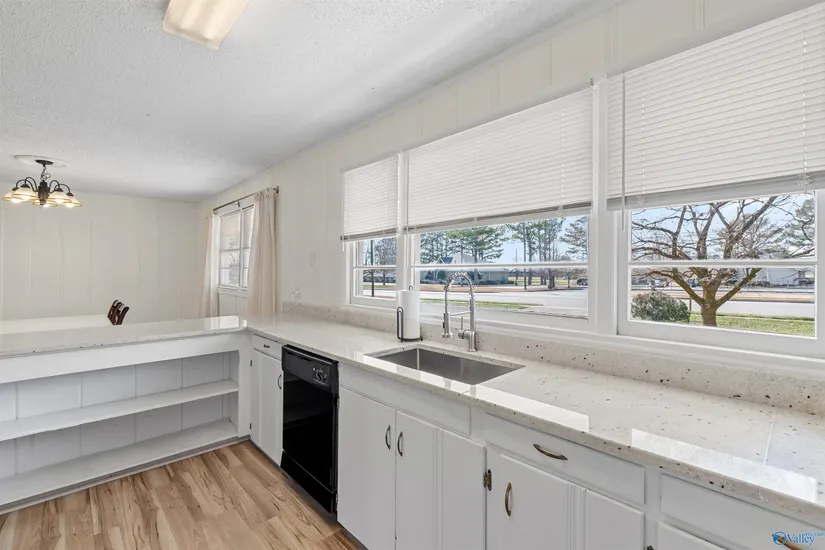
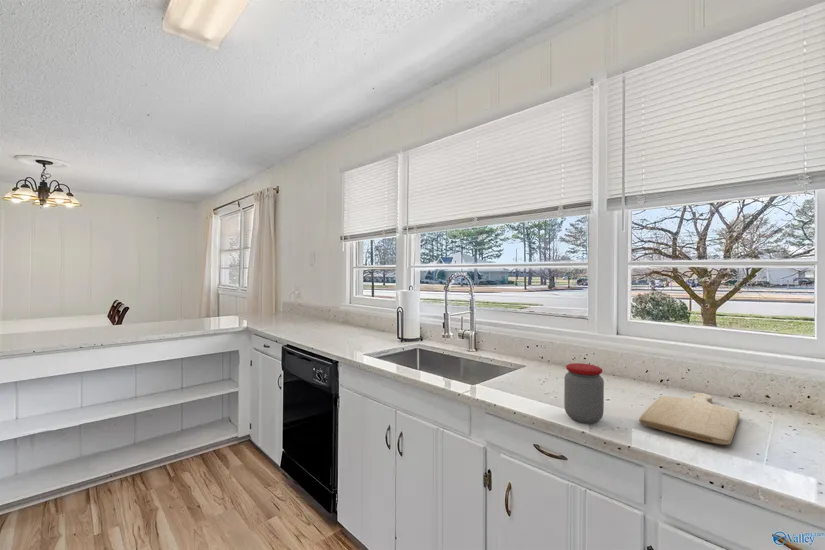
+ jar [563,362,605,424]
+ chopping board [638,392,740,446]
